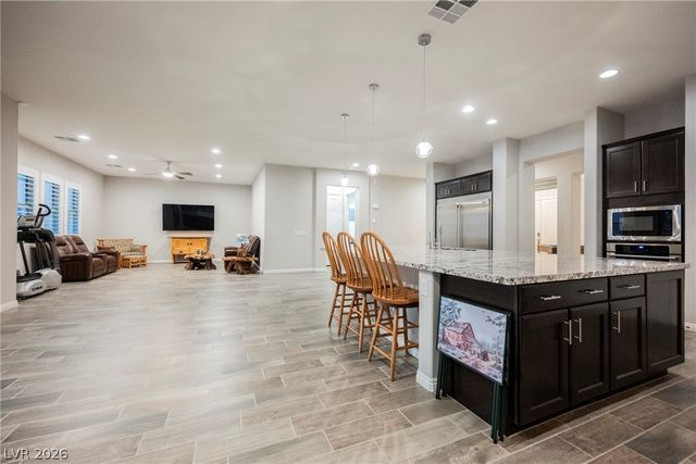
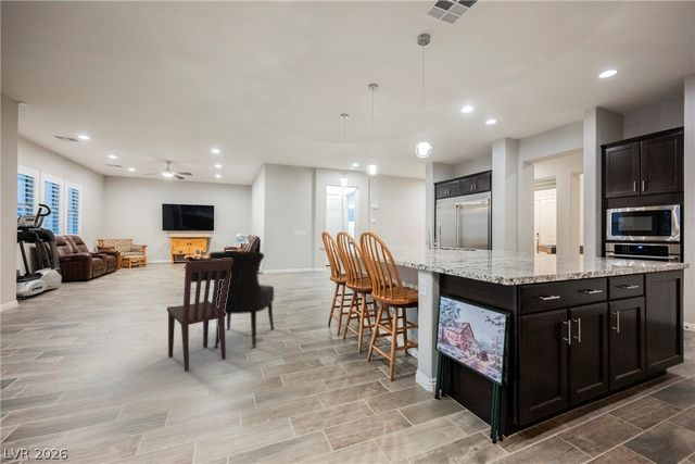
+ dining chair [208,250,275,349]
+ dining chair [166,259,232,372]
